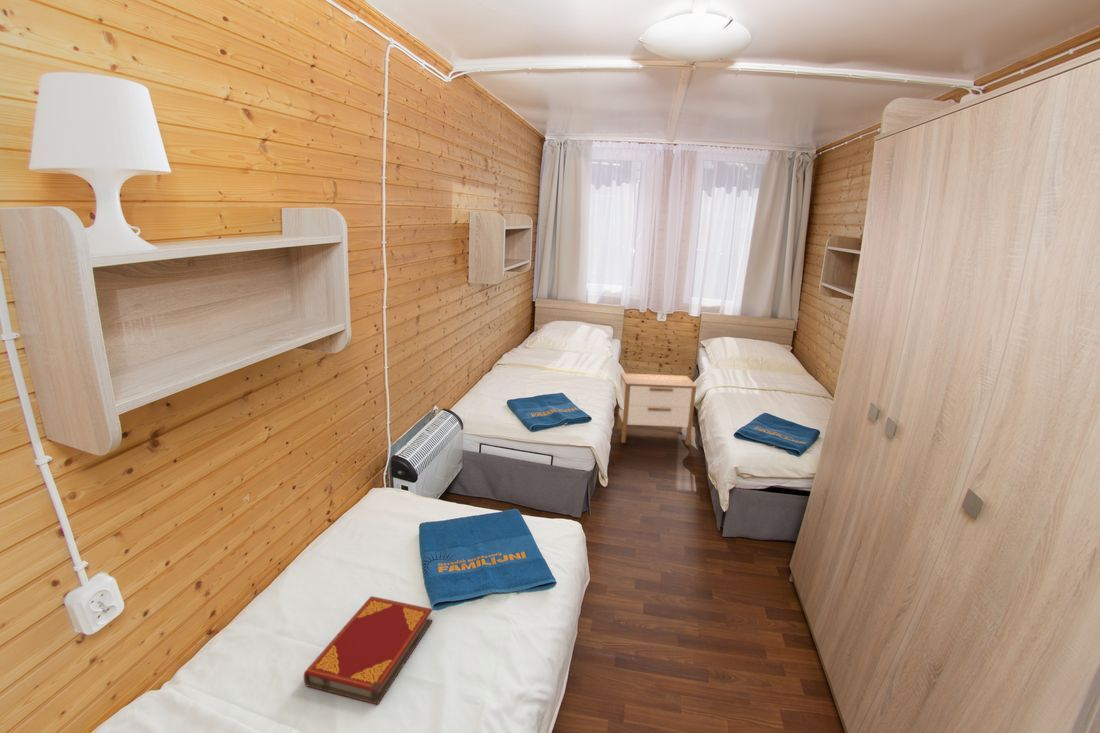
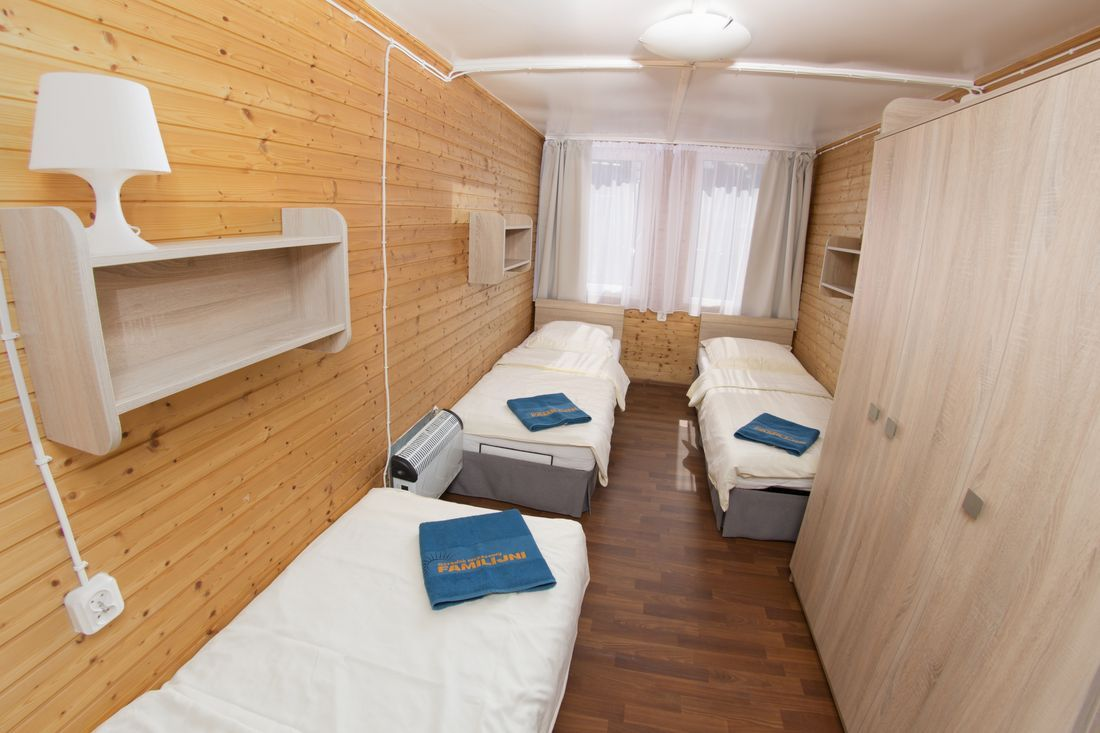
- hardback book [303,595,434,705]
- nightstand [616,372,698,446]
